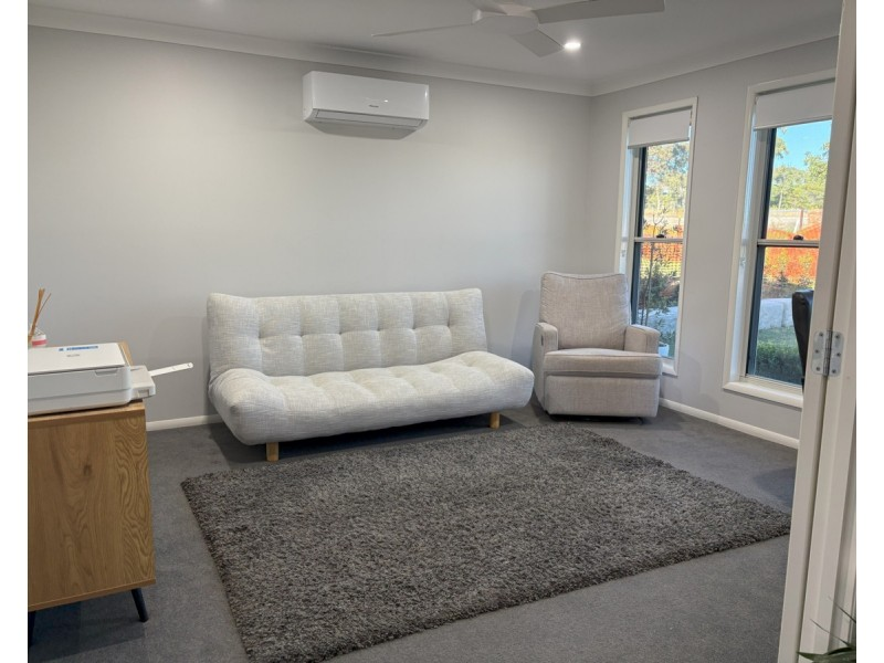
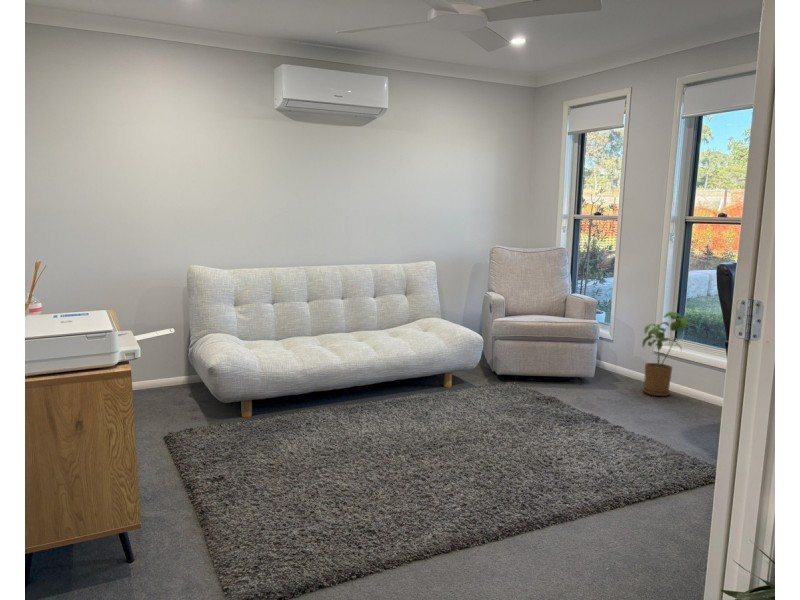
+ house plant [641,311,697,397]
